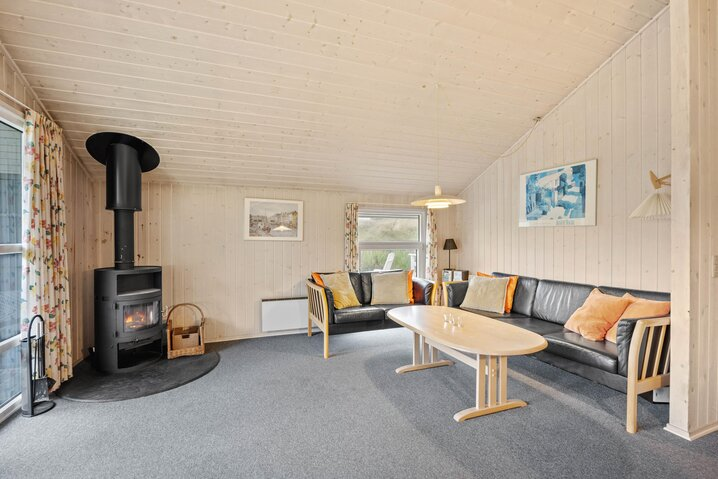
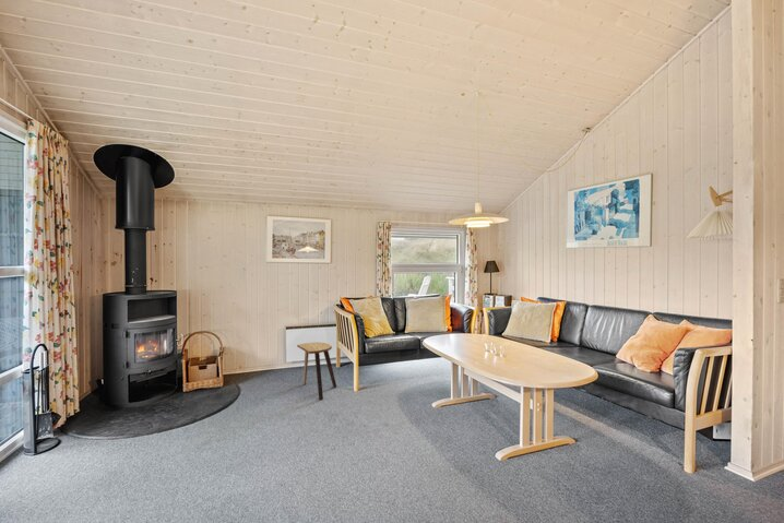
+ stool [296,342,337,401]
